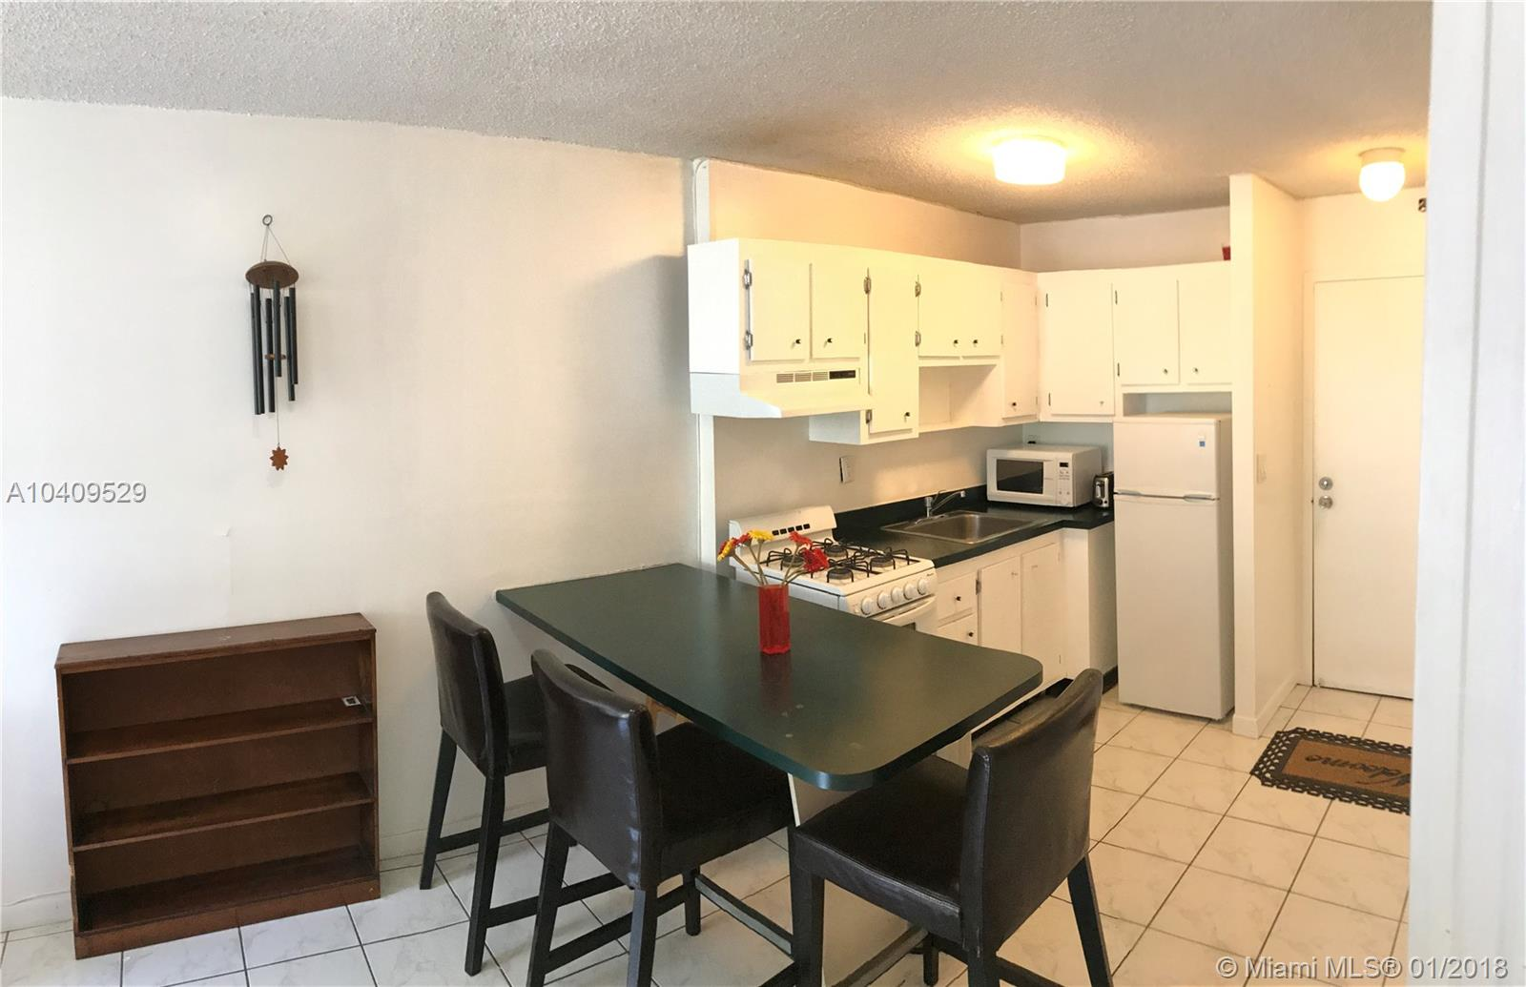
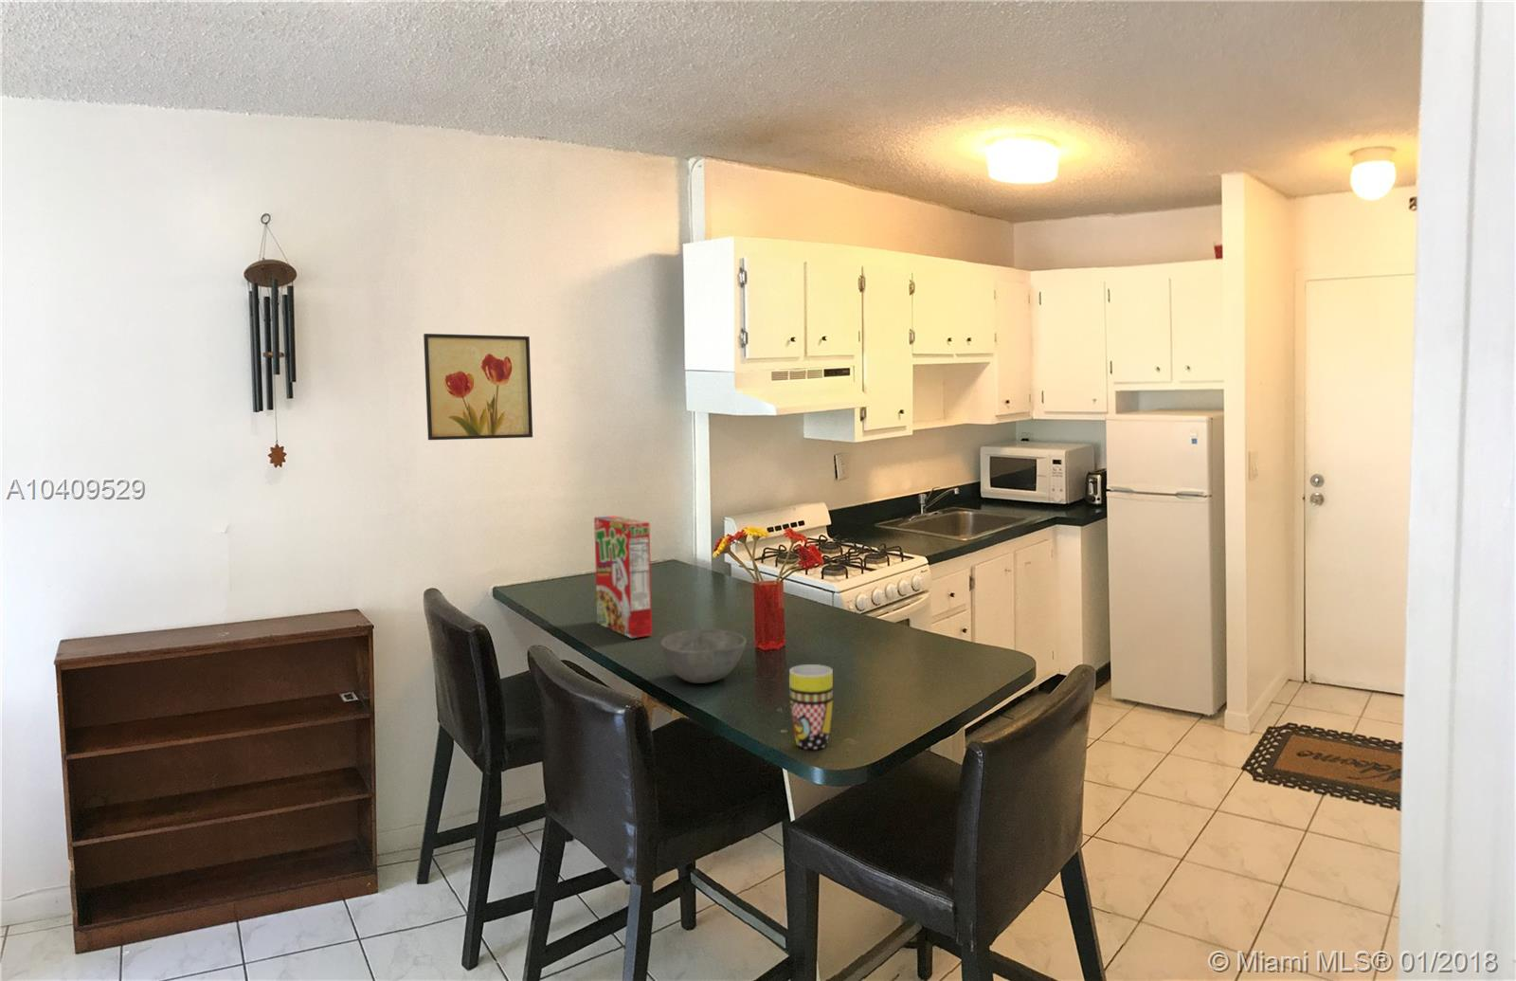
+ bowl [660,629,747,684]
+ mug [788,664,834,750]
+ cereal box [593,515,653,639]
+ wall art [422,333,534,441]
